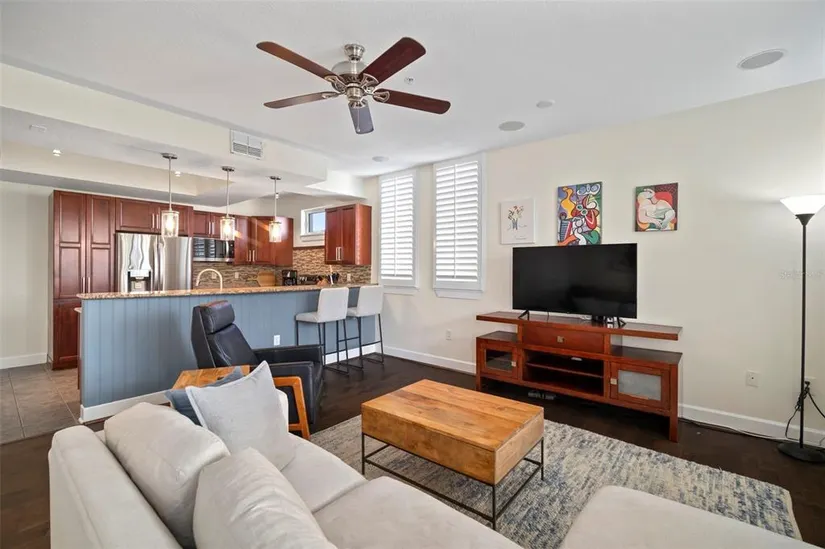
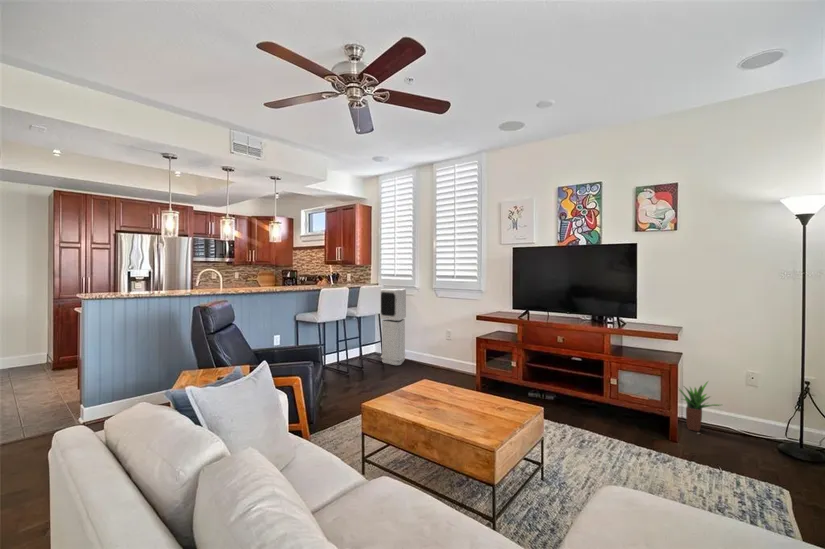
+ air purifier [380,287,407,366]
+ potted plant [678,380,722,433]
